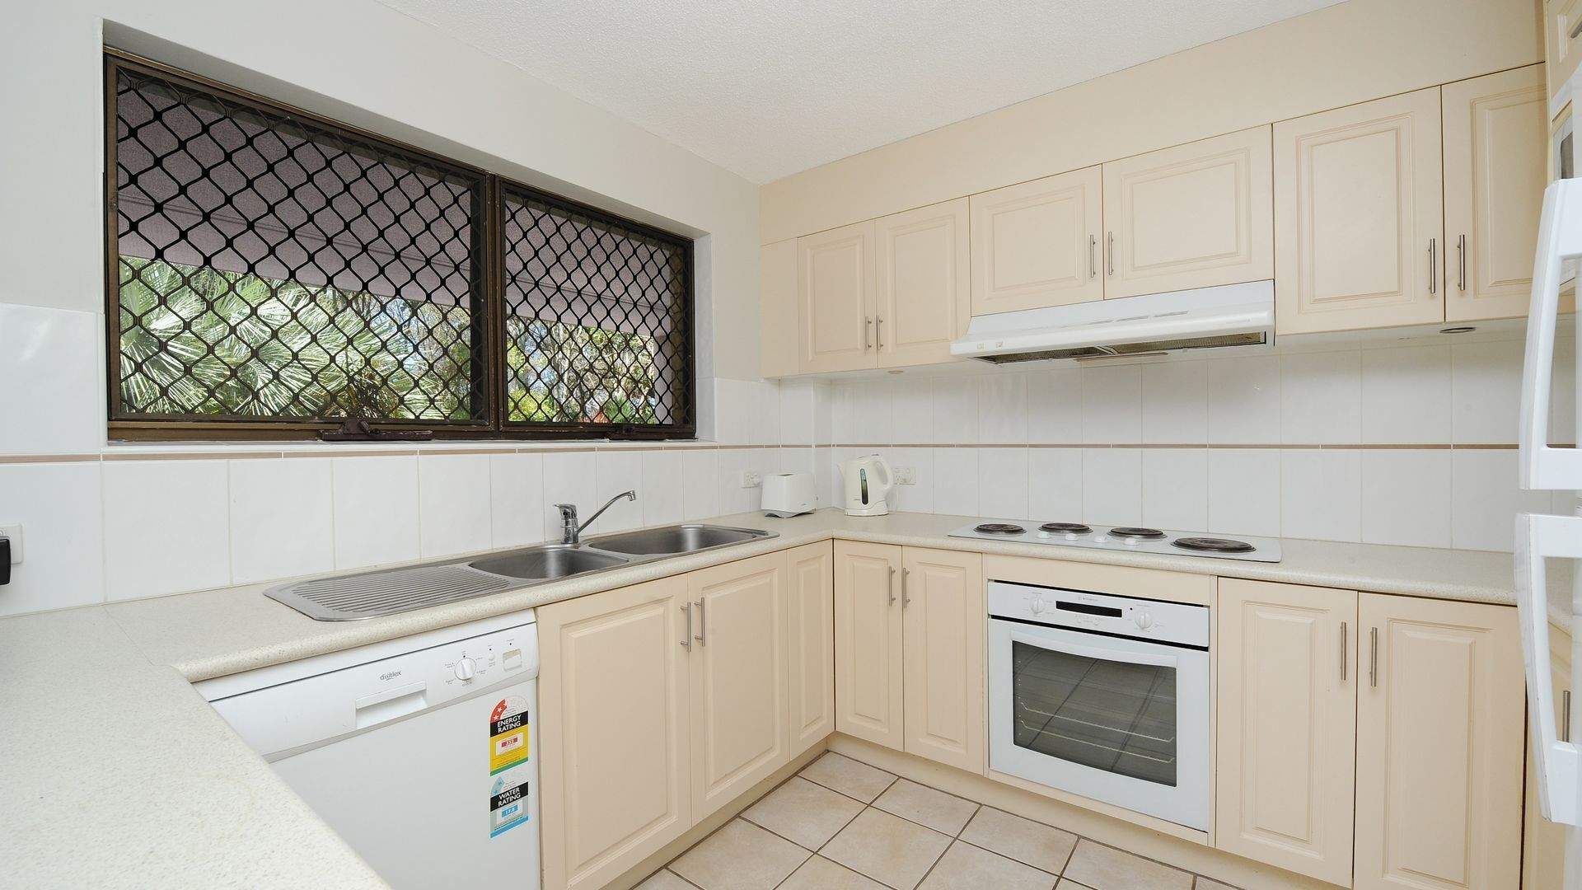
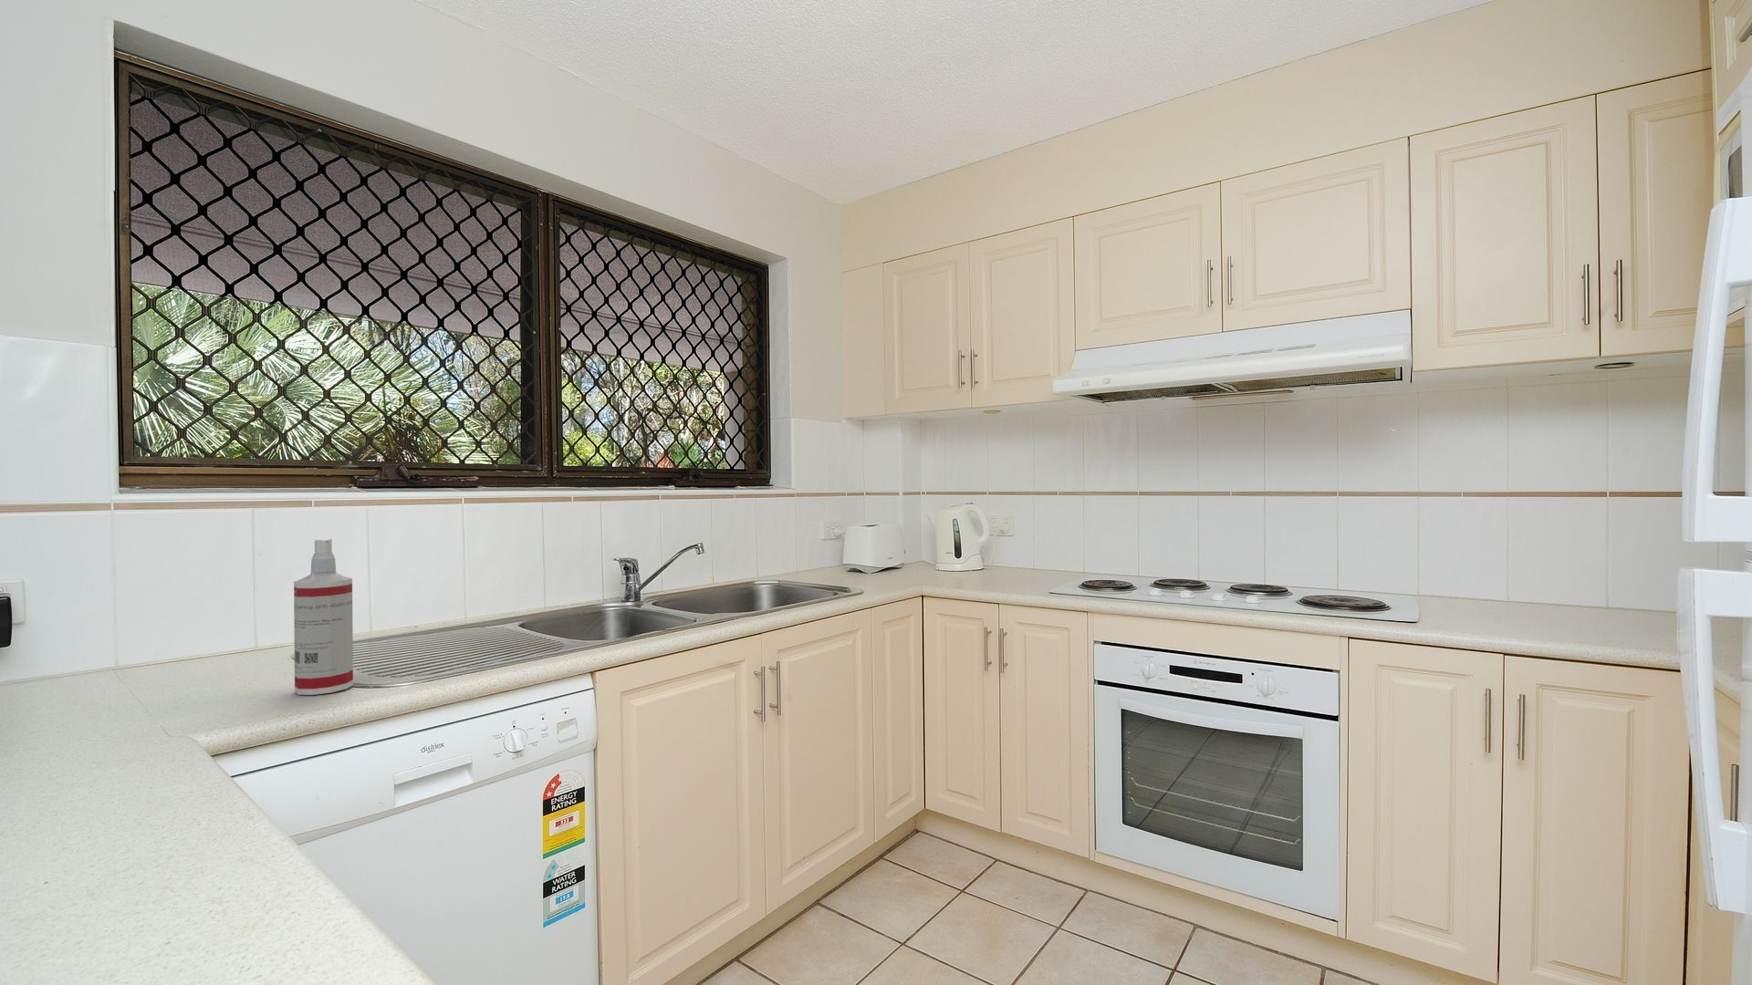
+ spray bottle [292,538,354,696]
